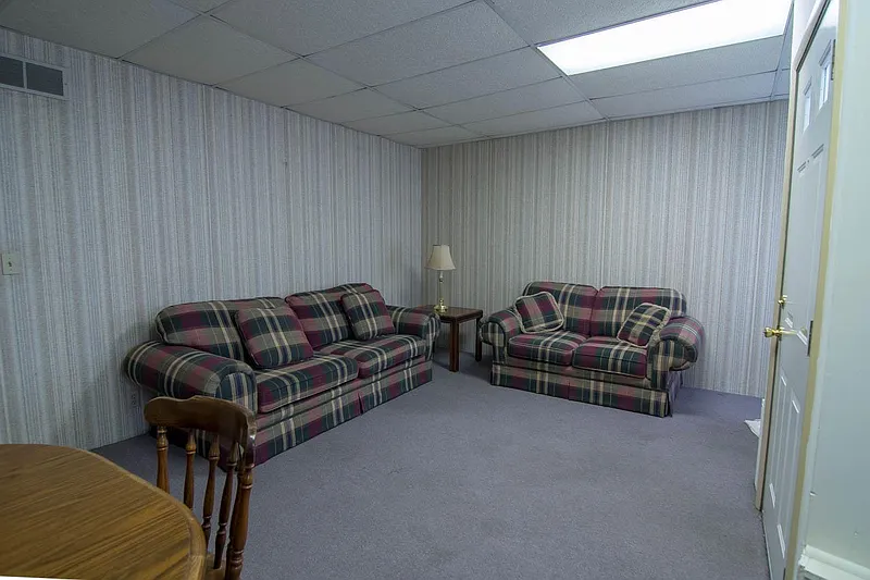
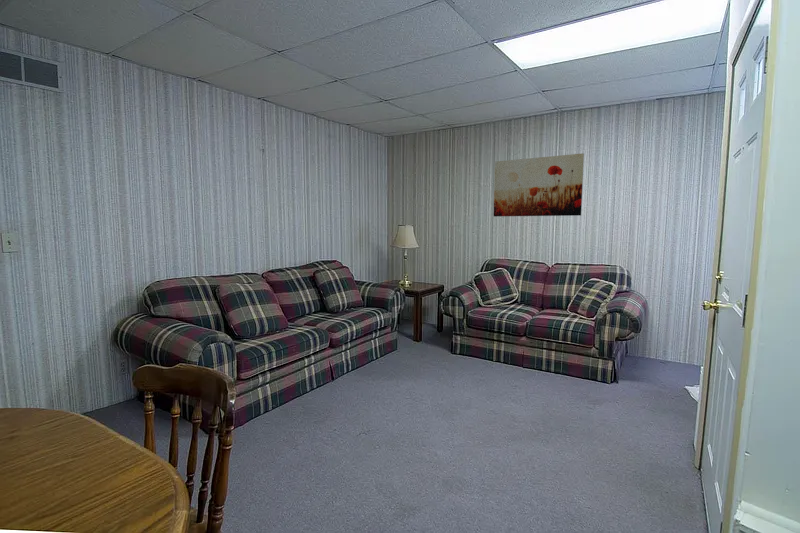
+ wall art [493,152,585,217]
